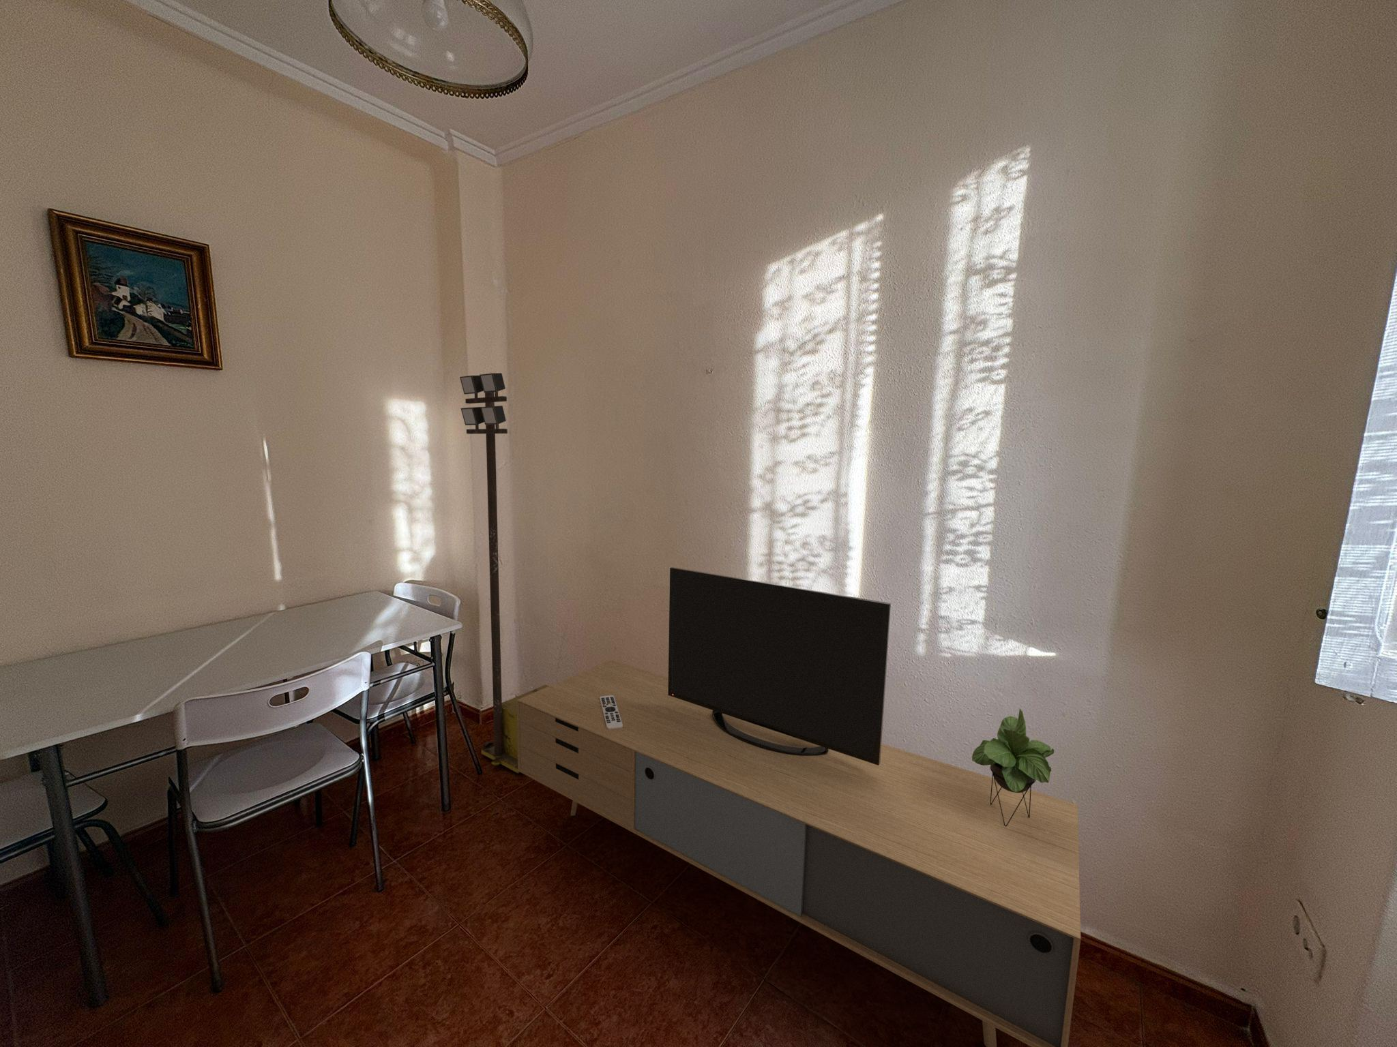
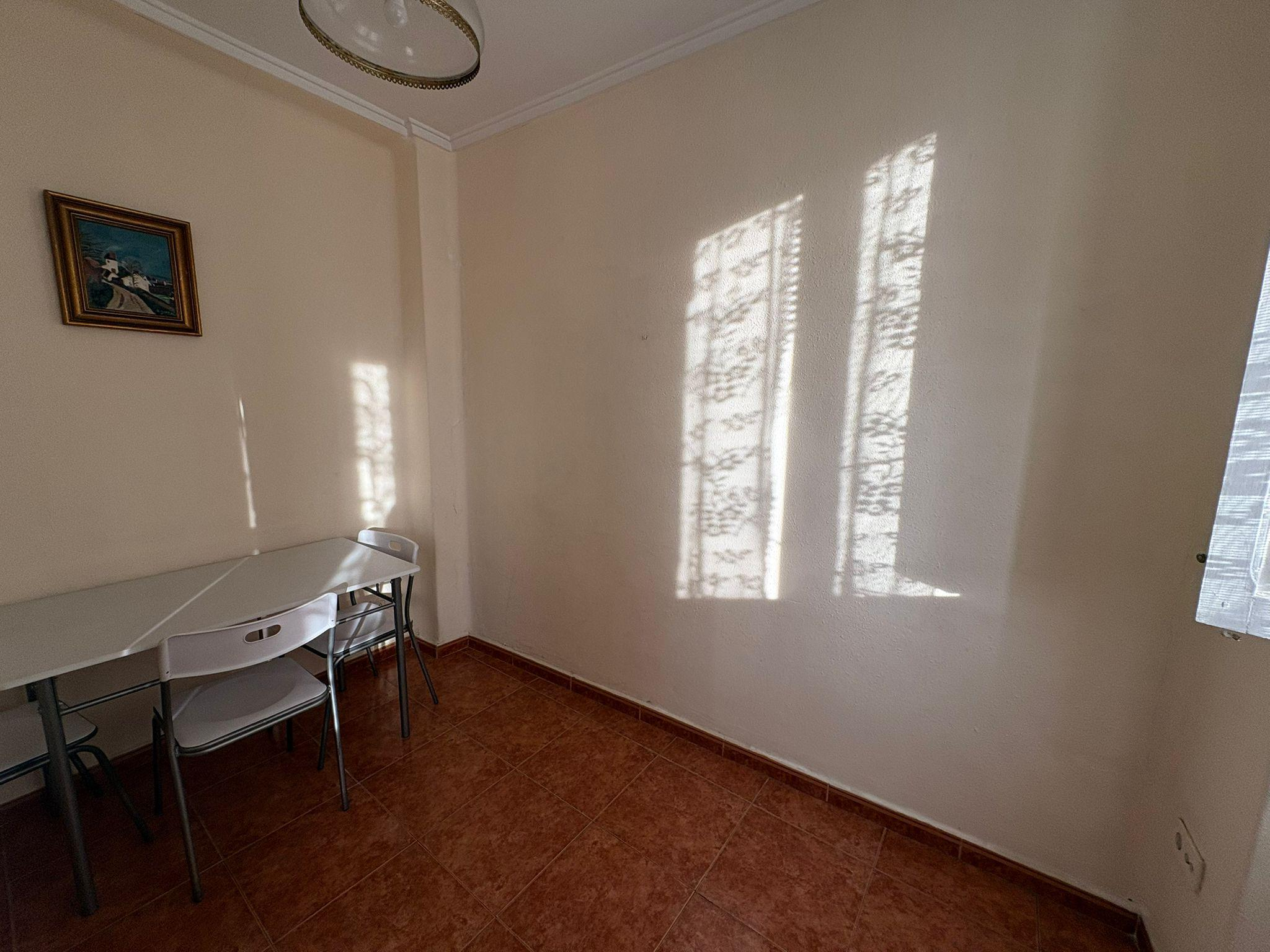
- media console [516,566,1081,1047]
- portable light tower [459,372,549,773]
